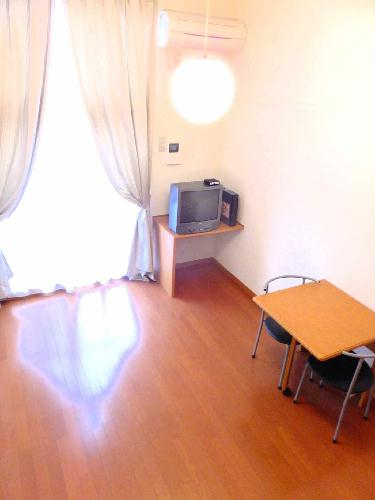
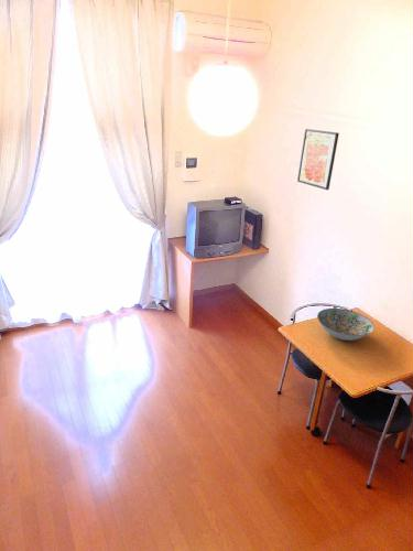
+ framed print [296,128,340,191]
+ decorative bowl [316,307,376,342]
